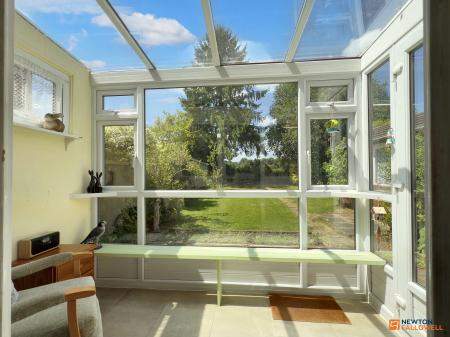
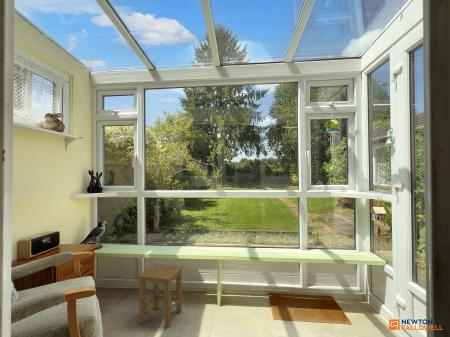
+ stool [136,263,185,329]
